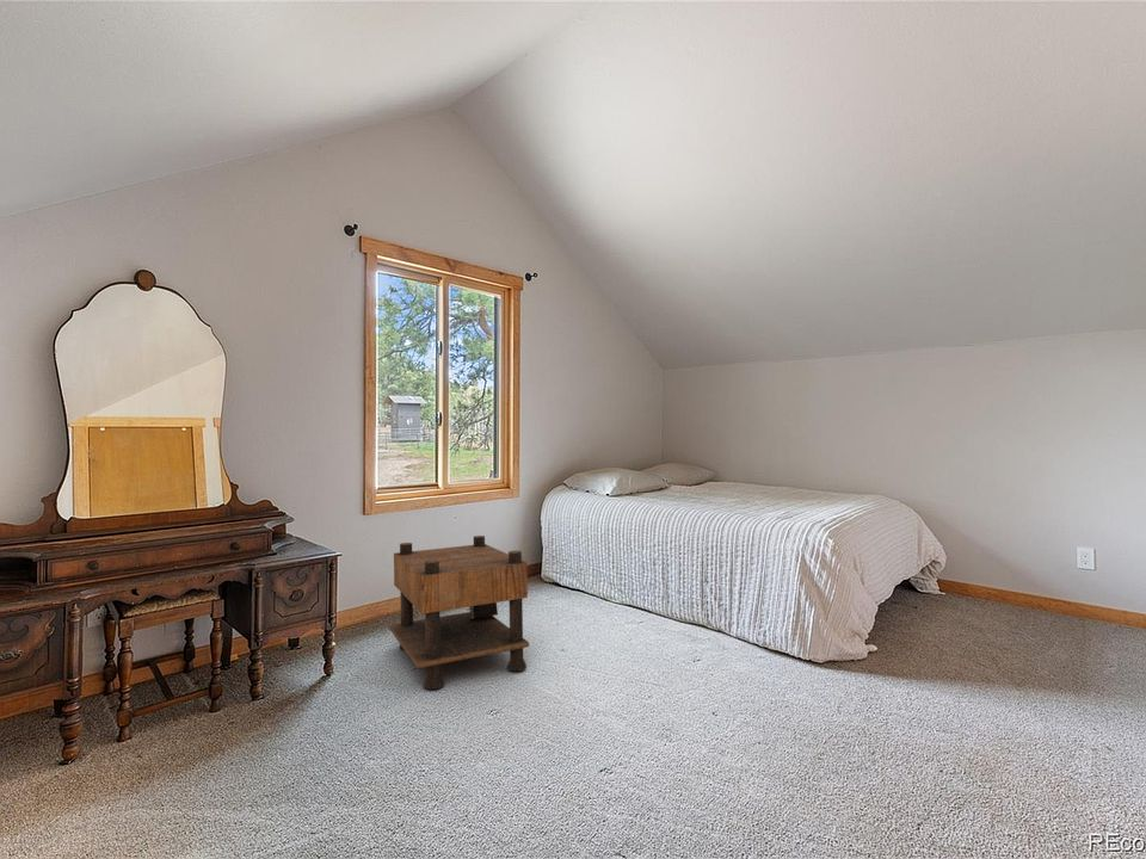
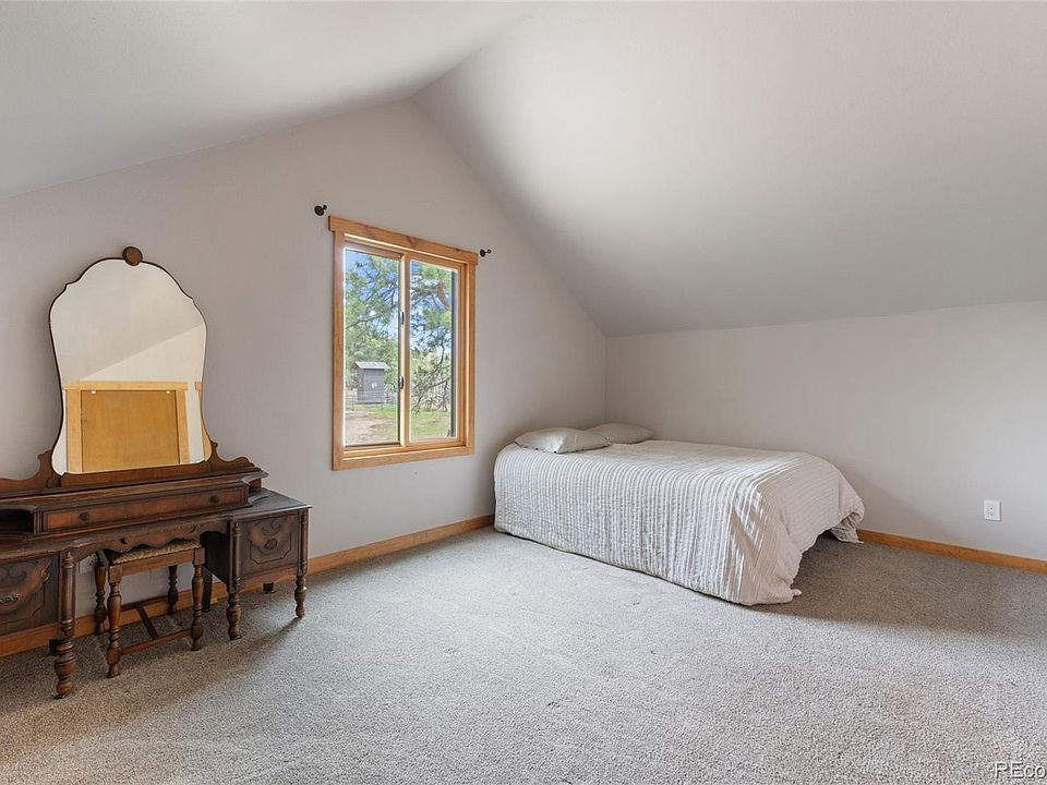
- nightstand [388,534,530,690]
